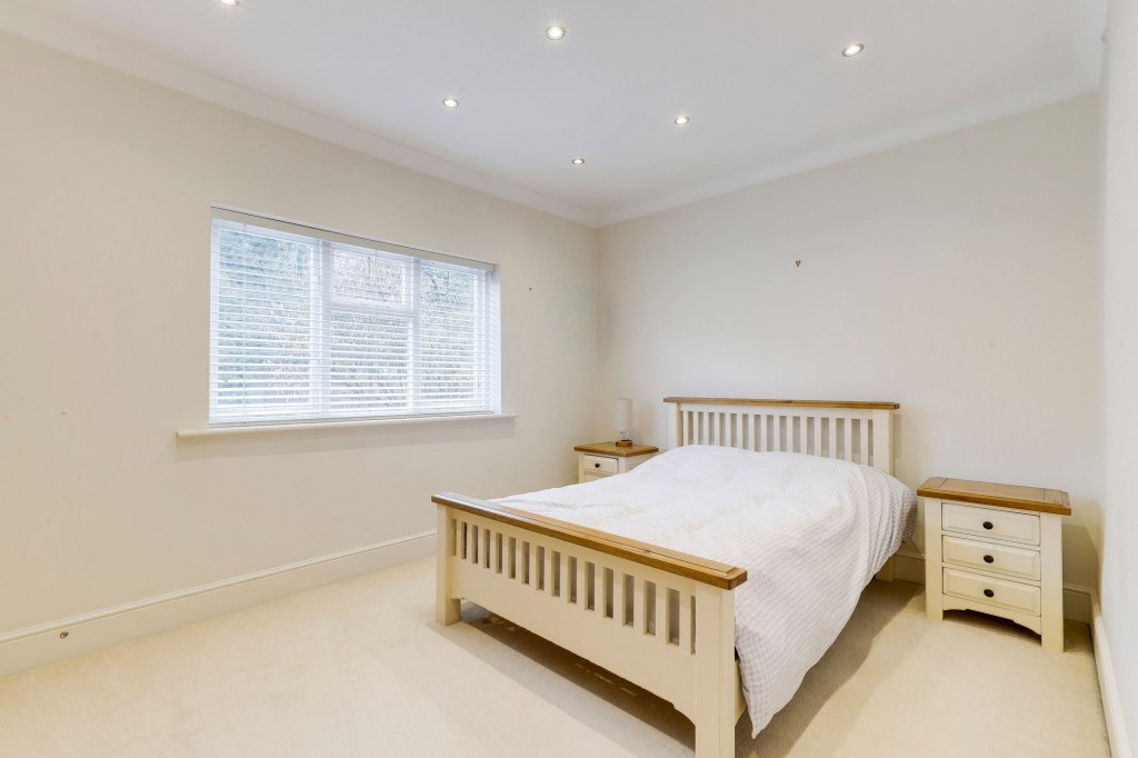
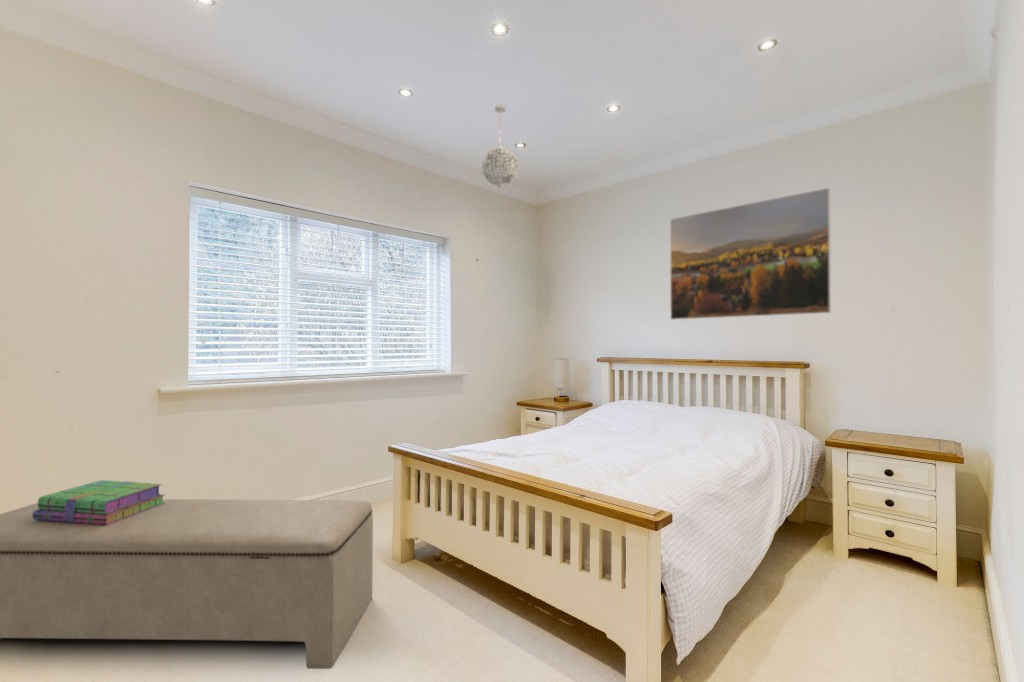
+ pendant light [481,103,520,192]
+ bench [0,498,374,670]
+ stack of books [33,479,166,525]
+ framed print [669,187,832,321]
